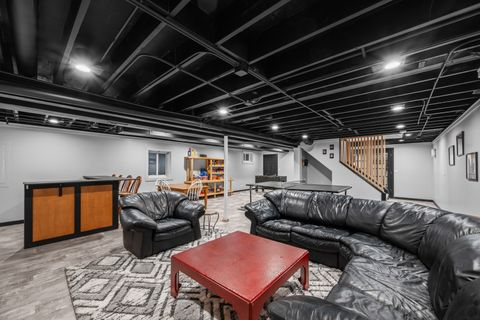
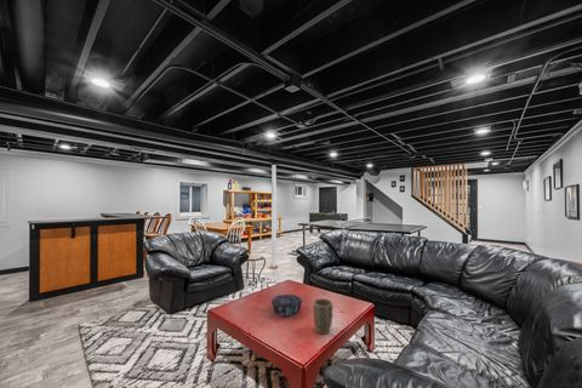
+ plant pot [312,297,333,335]
+ decorative bowl [270,293,304,318]
